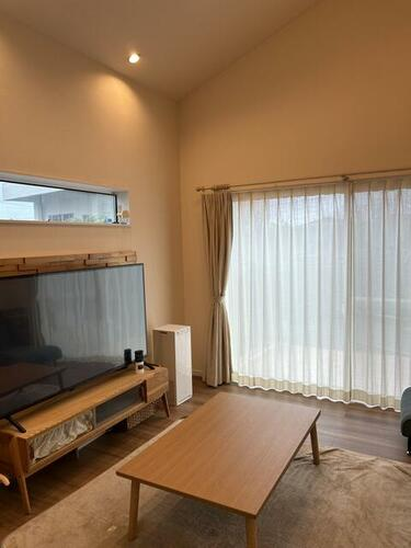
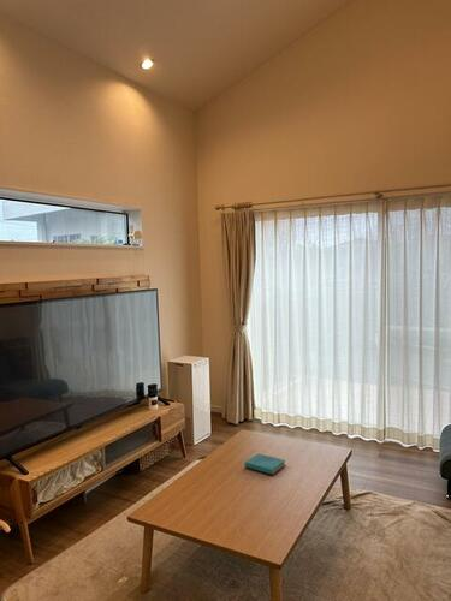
+ book [243,452,286,476]
